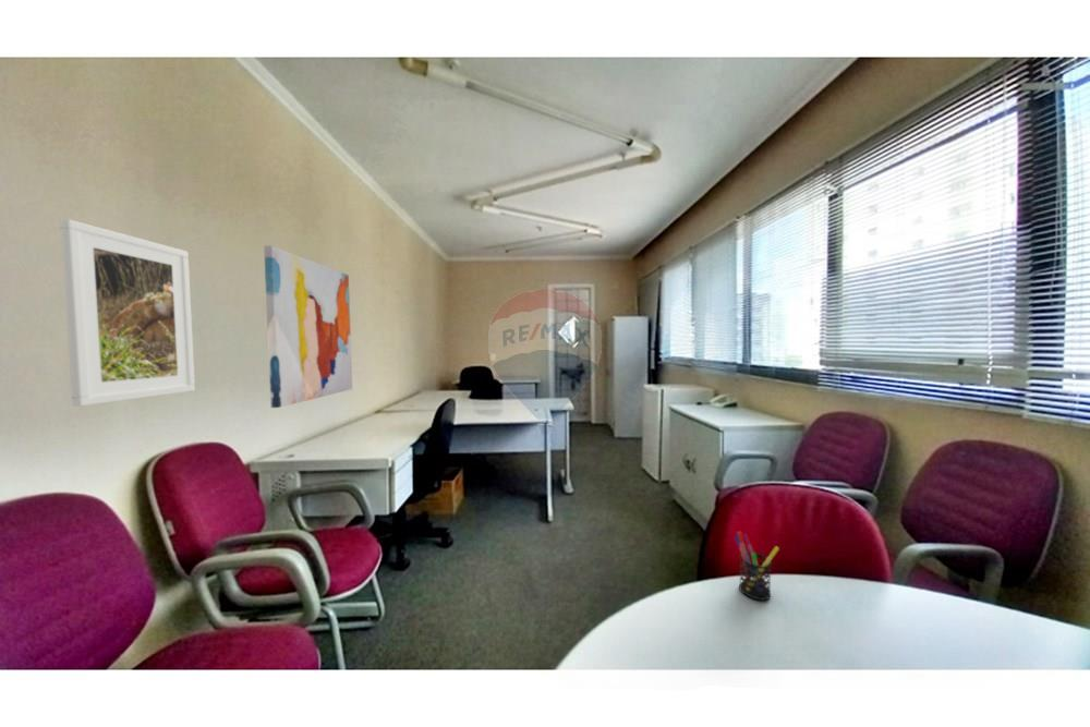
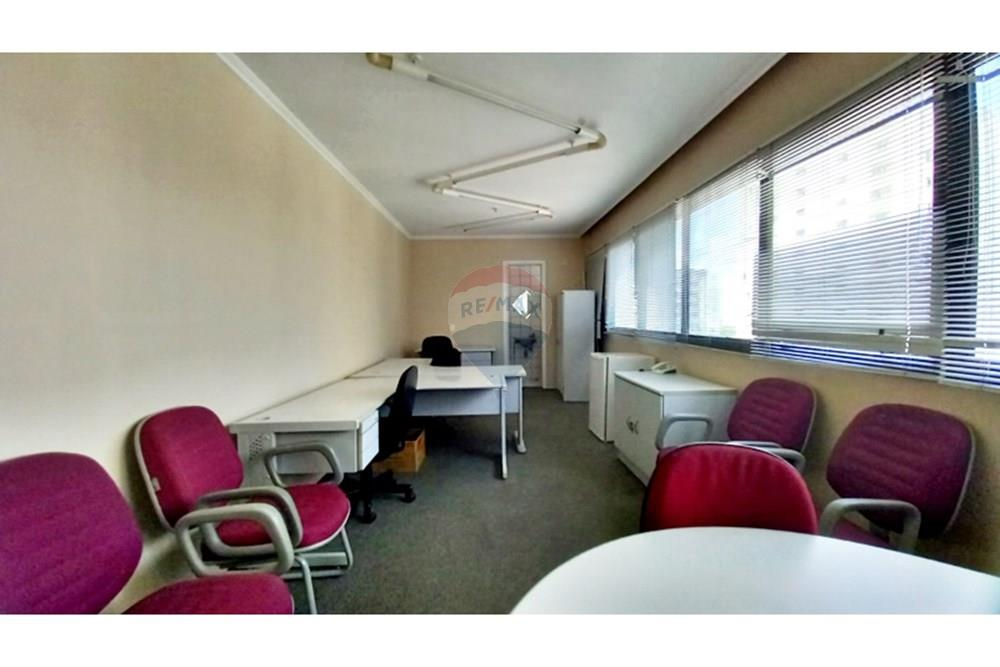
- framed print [59,218,196,408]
- pen holder [734,531,780,602]
- wall art [263,244,353,409]
